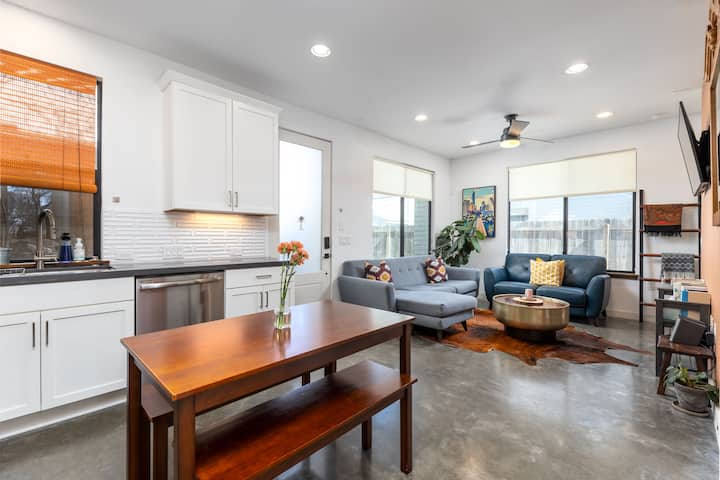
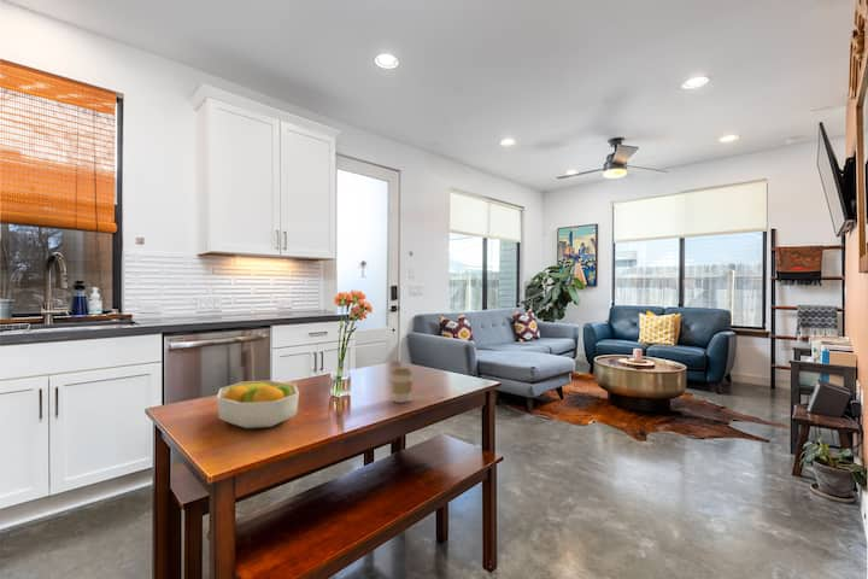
+ coffee cup [389,367,415,404]
+ fruit bowl [216,380,300,429]
